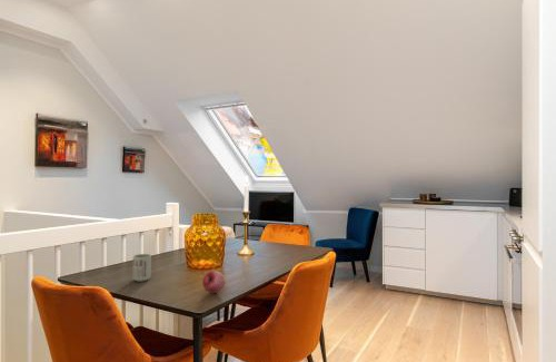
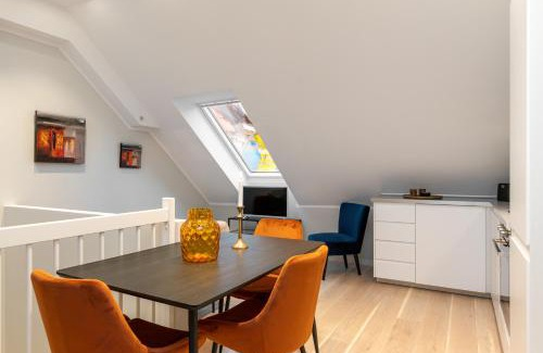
- fruit [201,270,227,294]
- cup [131,253,152,283]
